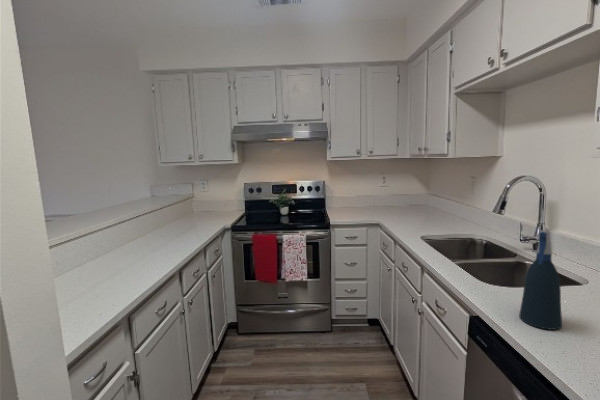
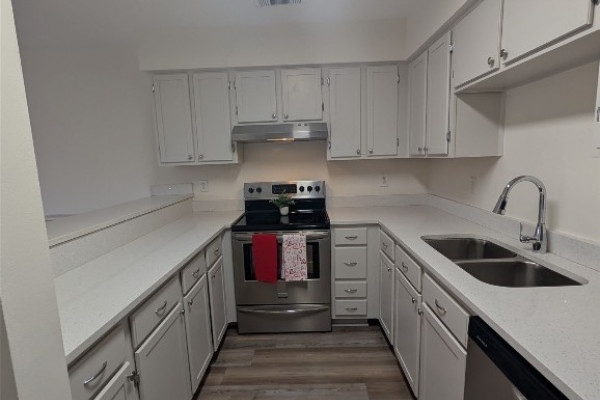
- spray bottle [518,229,563,331]
